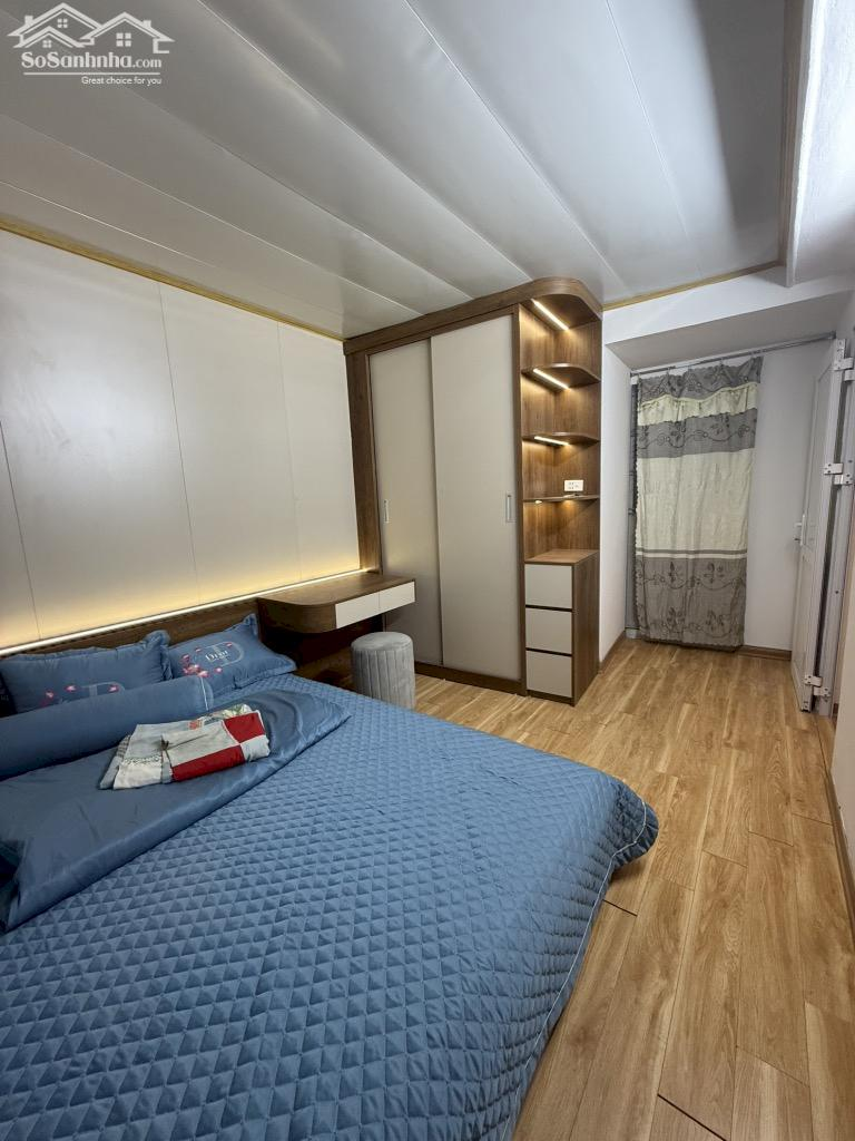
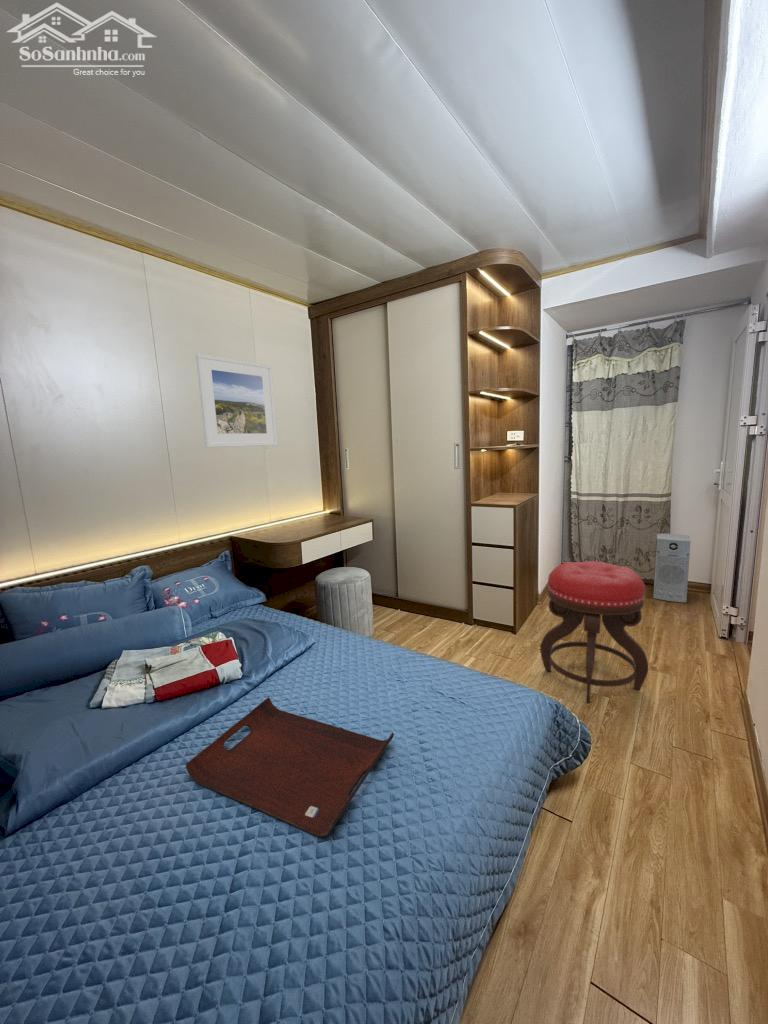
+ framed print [195,352,278,448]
+ serving tray [185,696,395,838]
+ air purifier [652,532,692,603]
+ stool [539,560,649,704]
